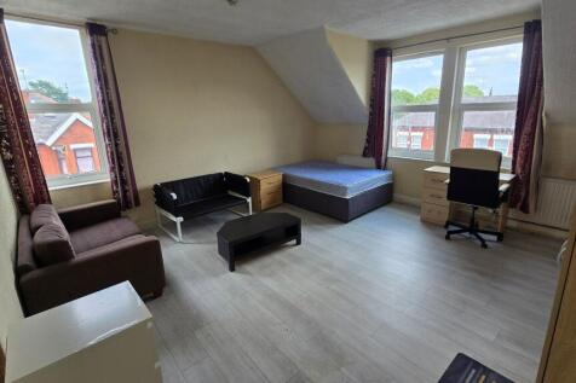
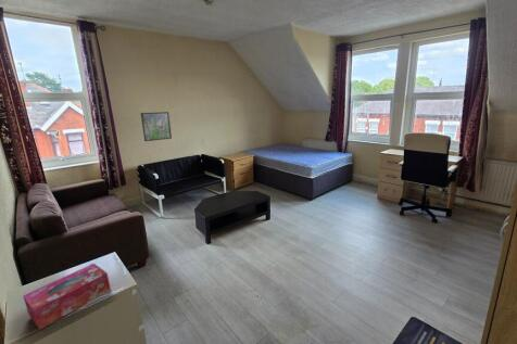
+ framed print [140,111,173,142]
+ tissue box [22,263,112,331]
